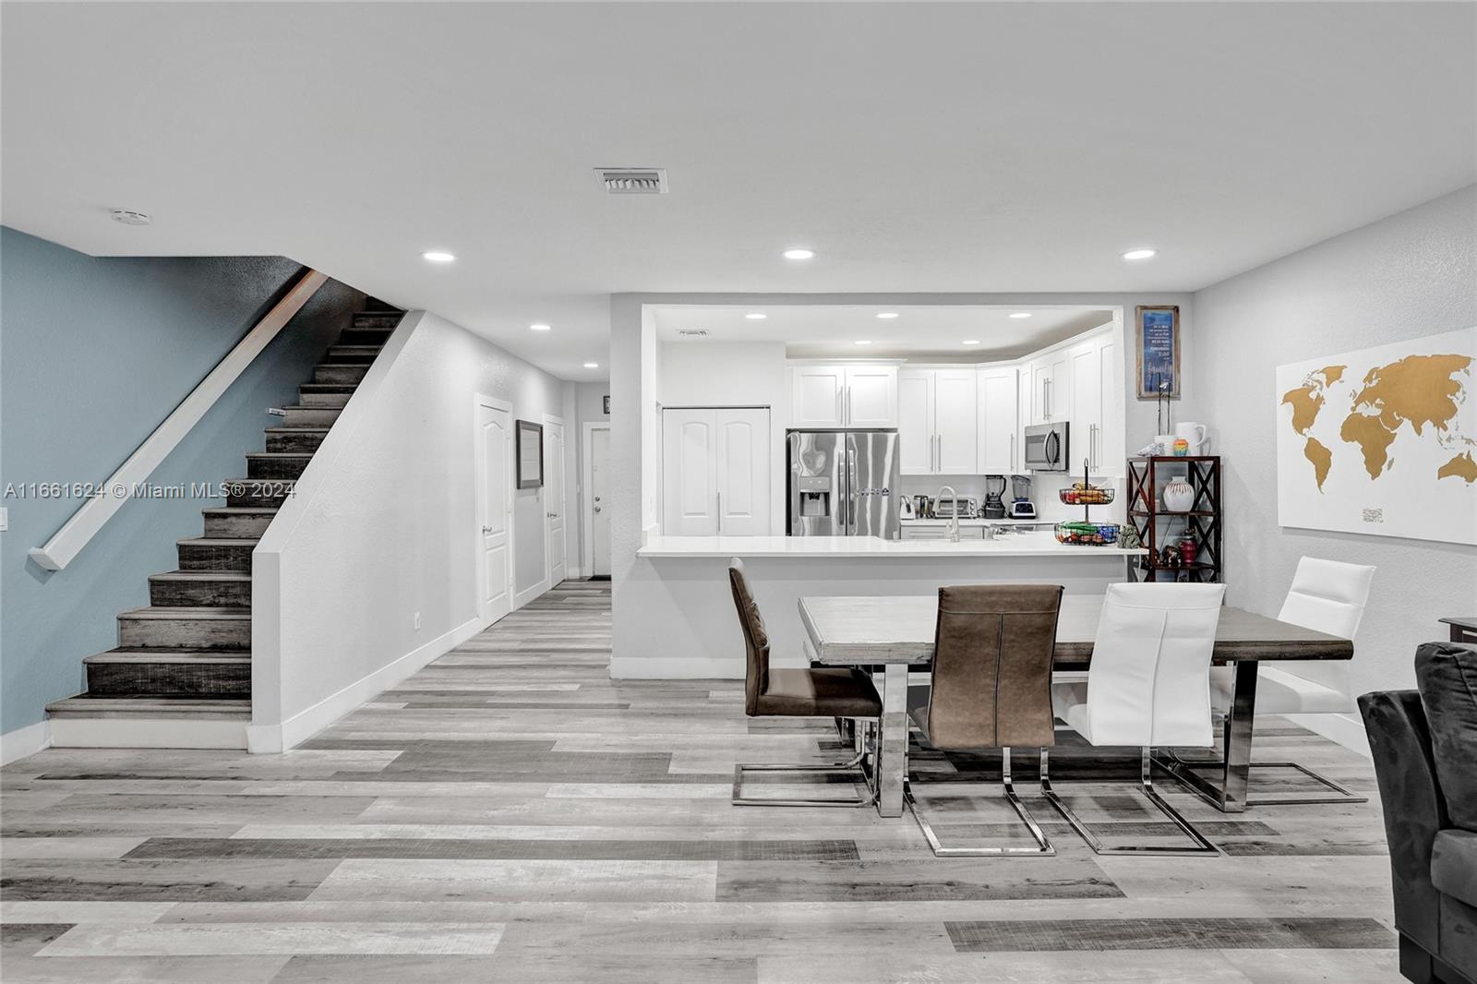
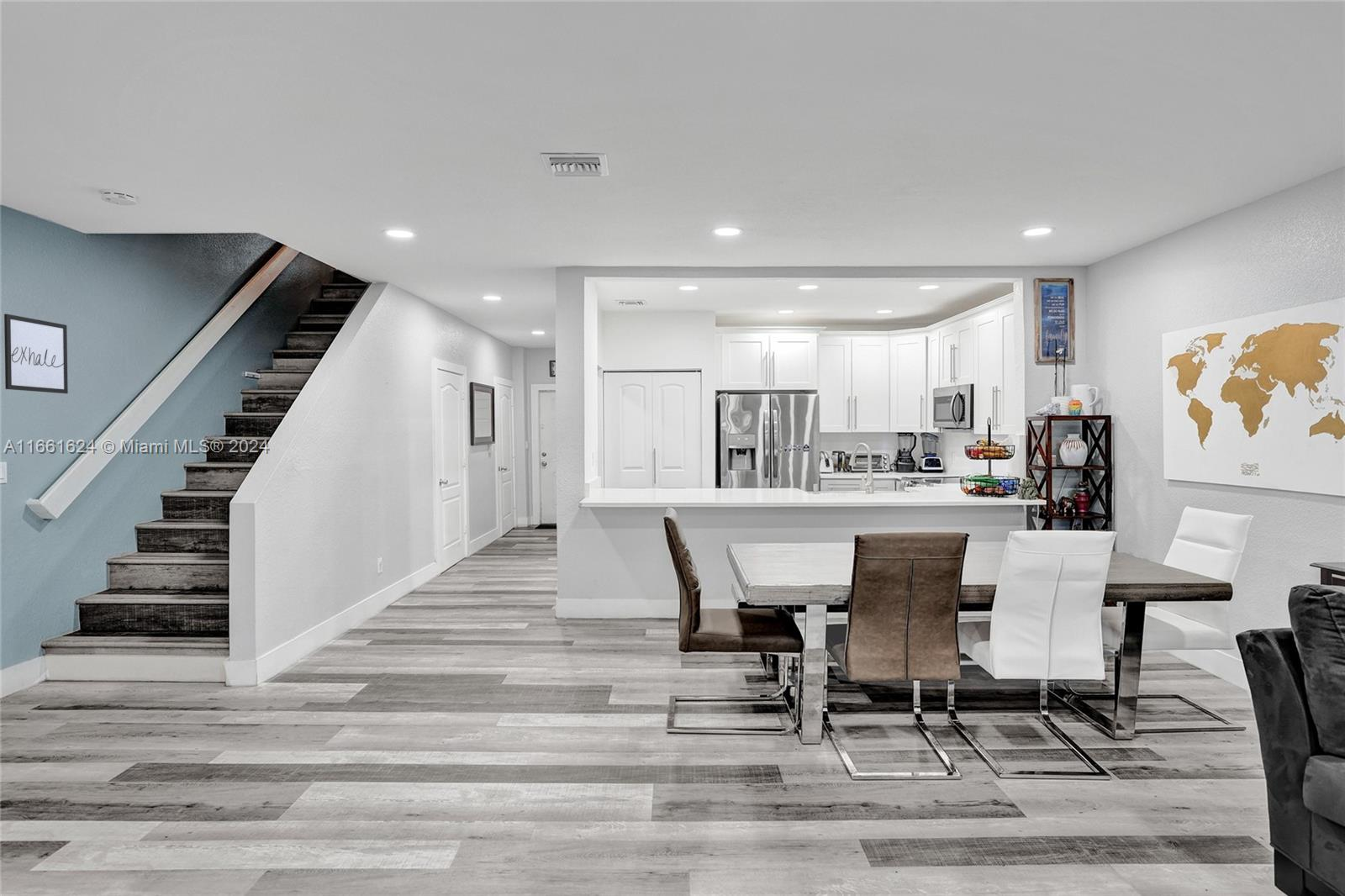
+ wall art [3,314,69,394]
